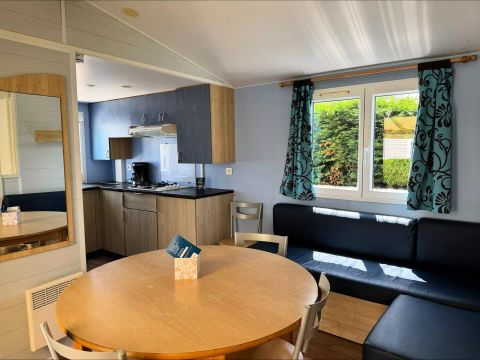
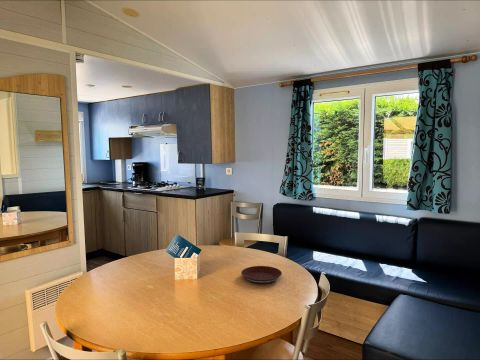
+ plate [240,265,283,284]
